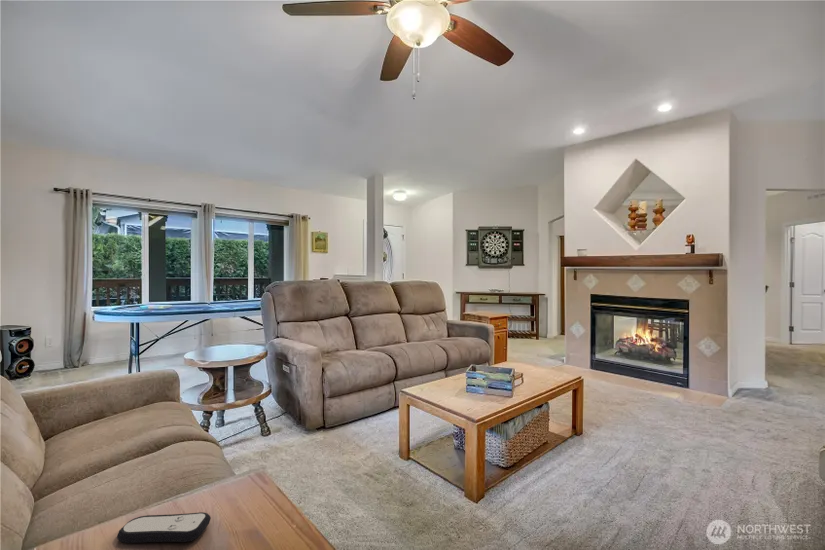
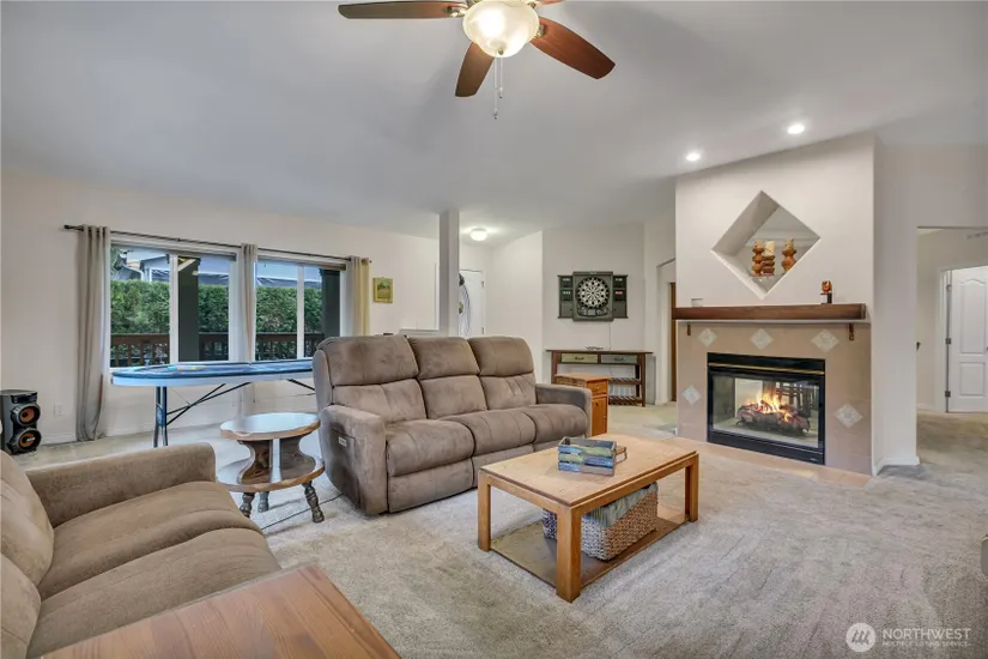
- remote control [116,511,212,544]
